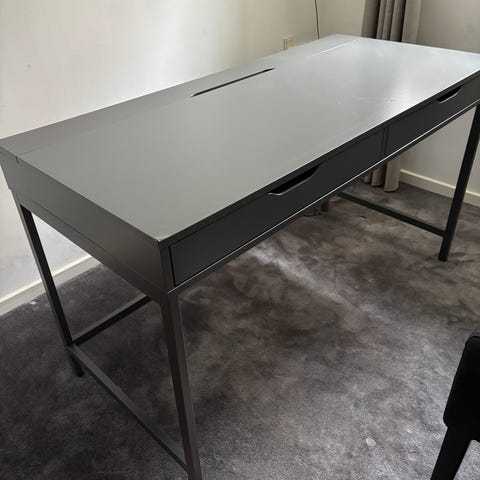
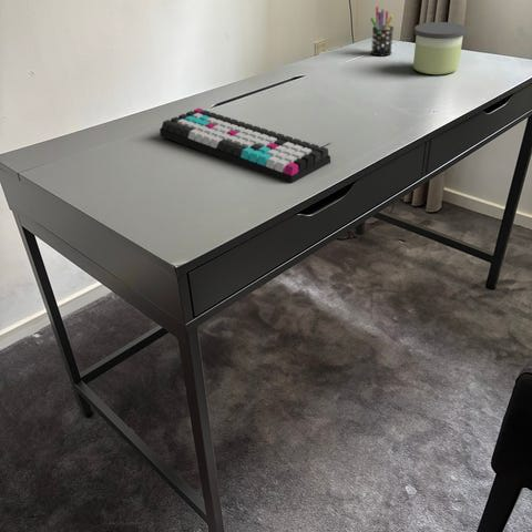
+ pen holder [369,6,395,57]
+ candle [412,21,468,75]
+ keyboard [158,108,334,184]
